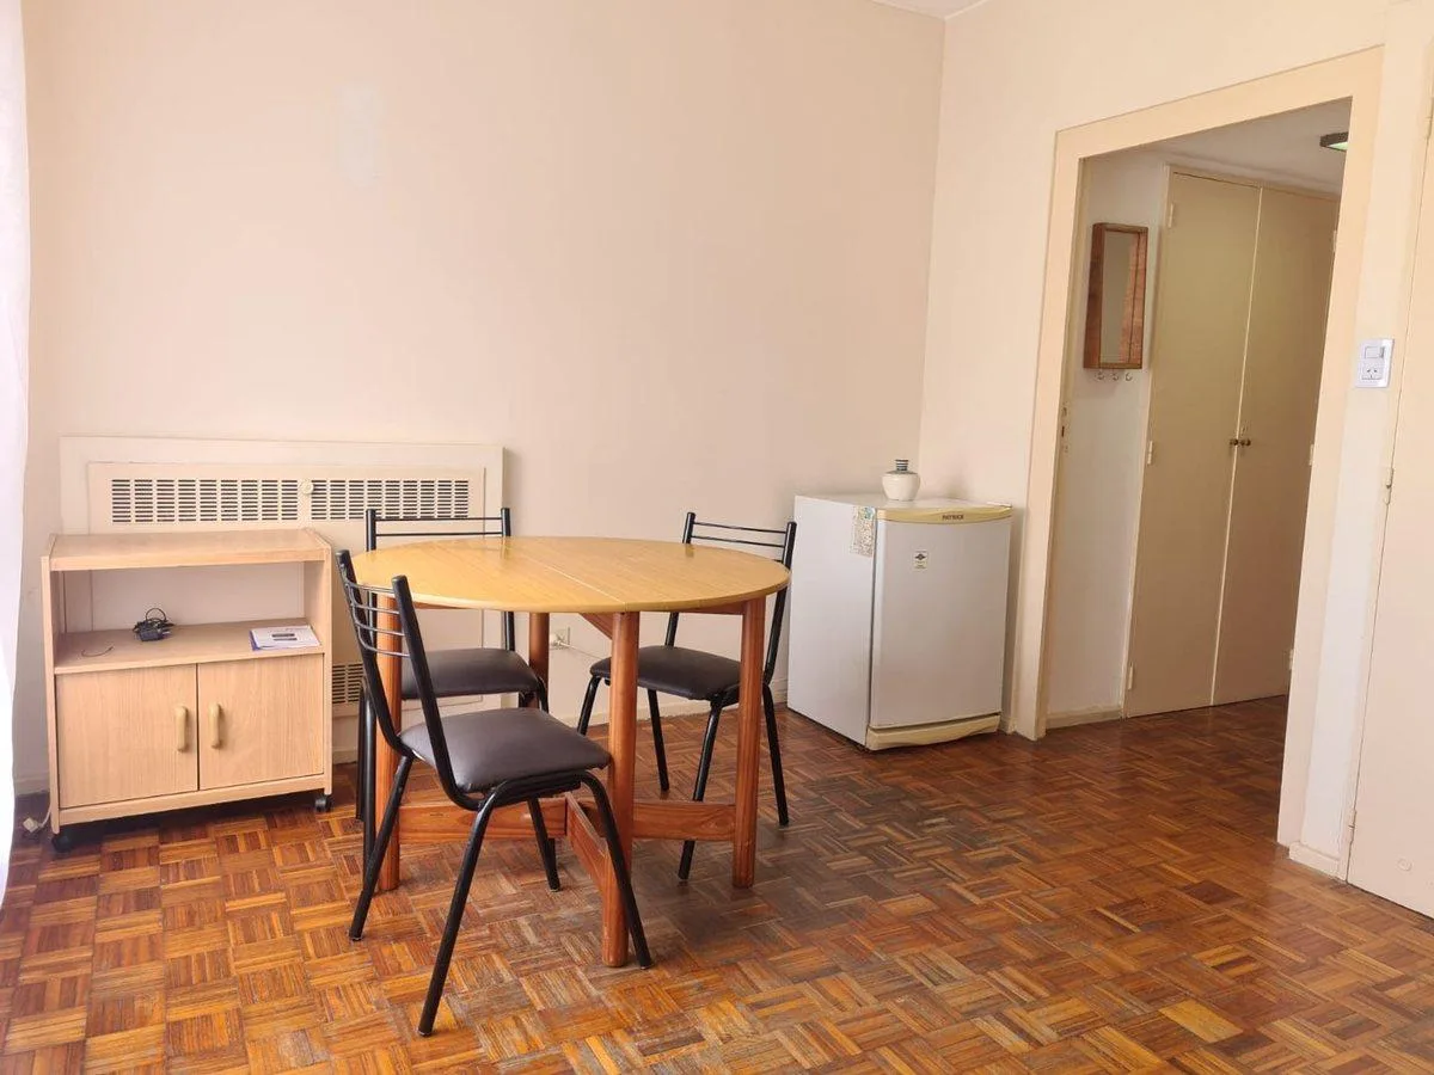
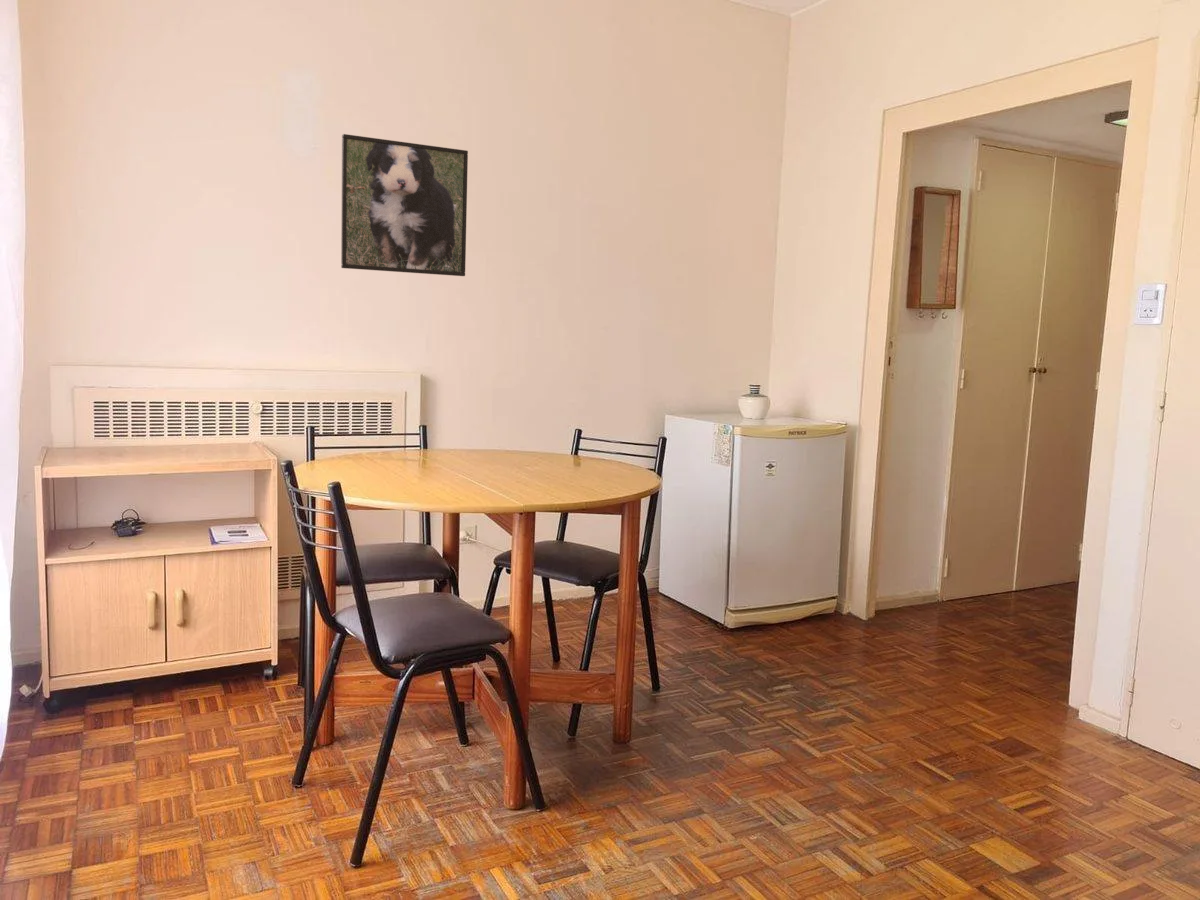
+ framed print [340,133,469,277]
